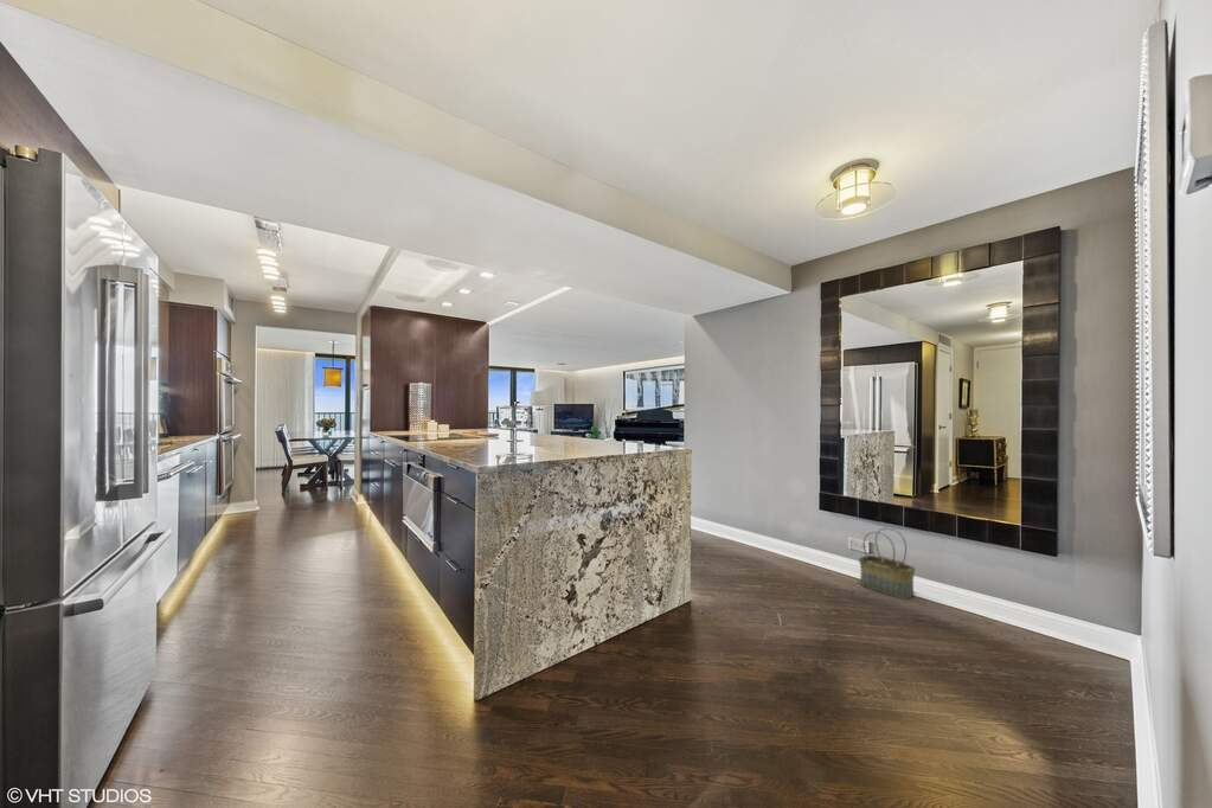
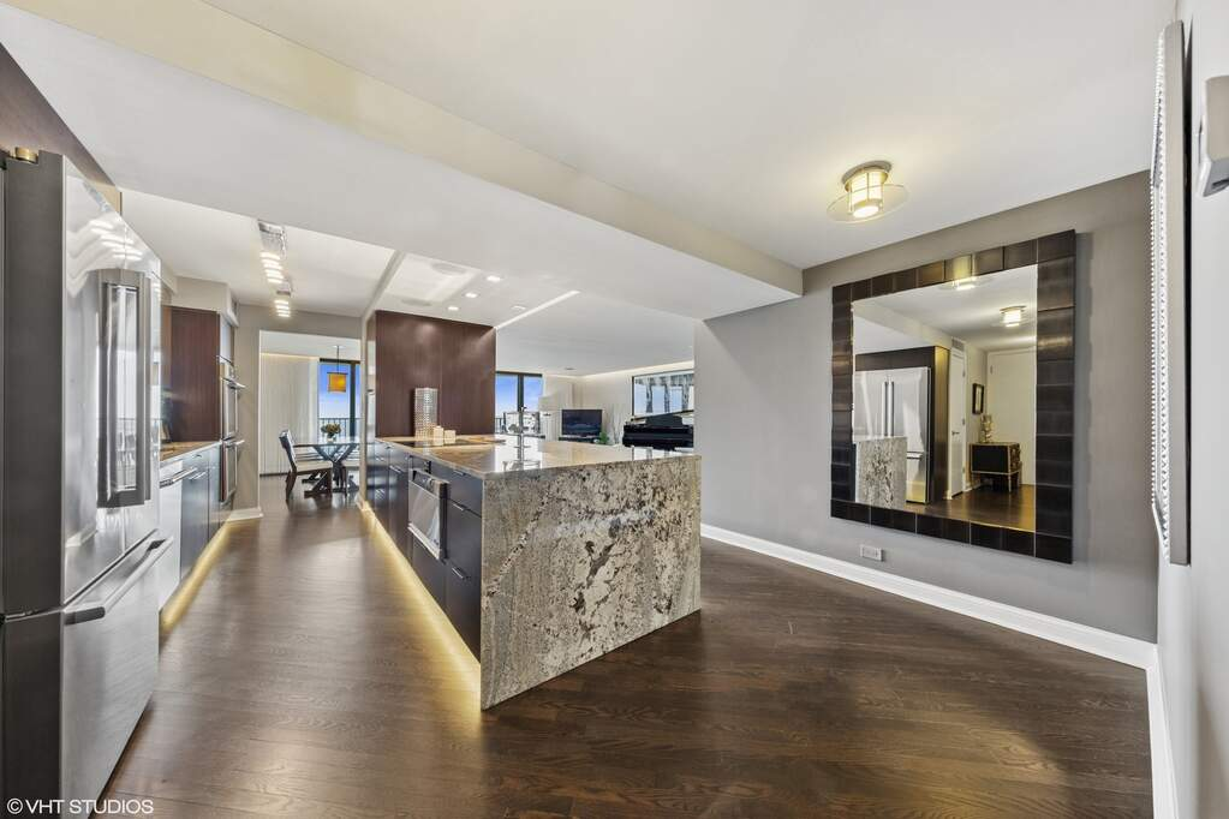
- basket [858,527,916,601]
